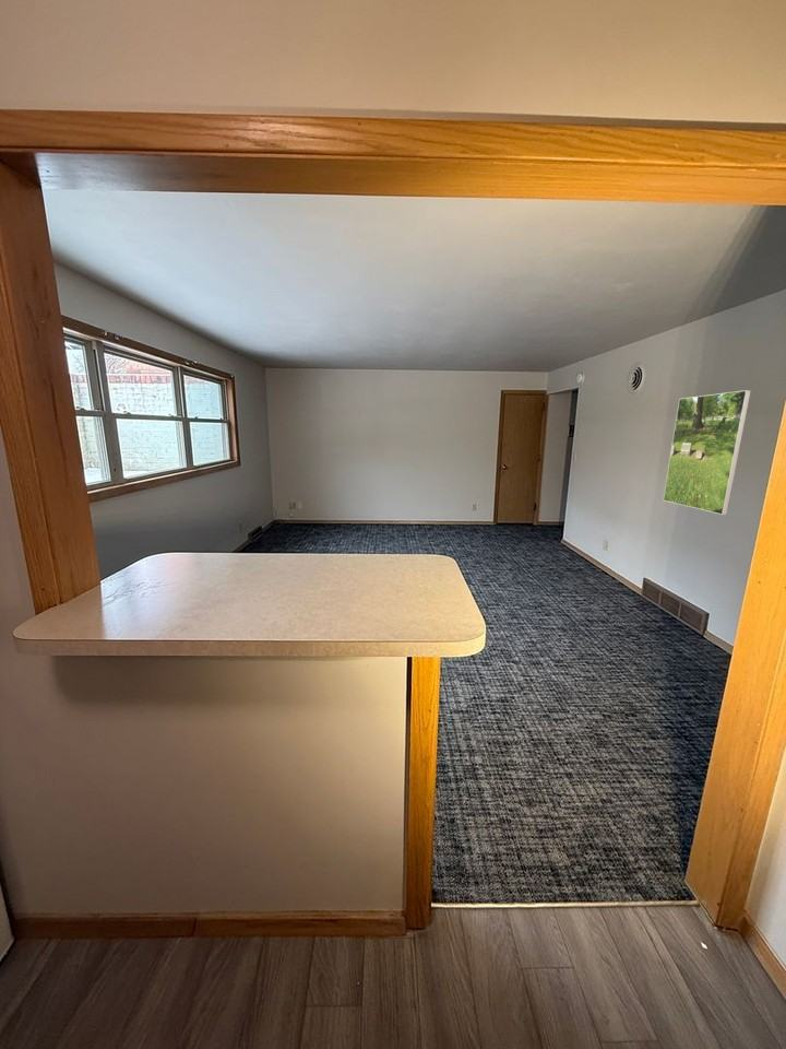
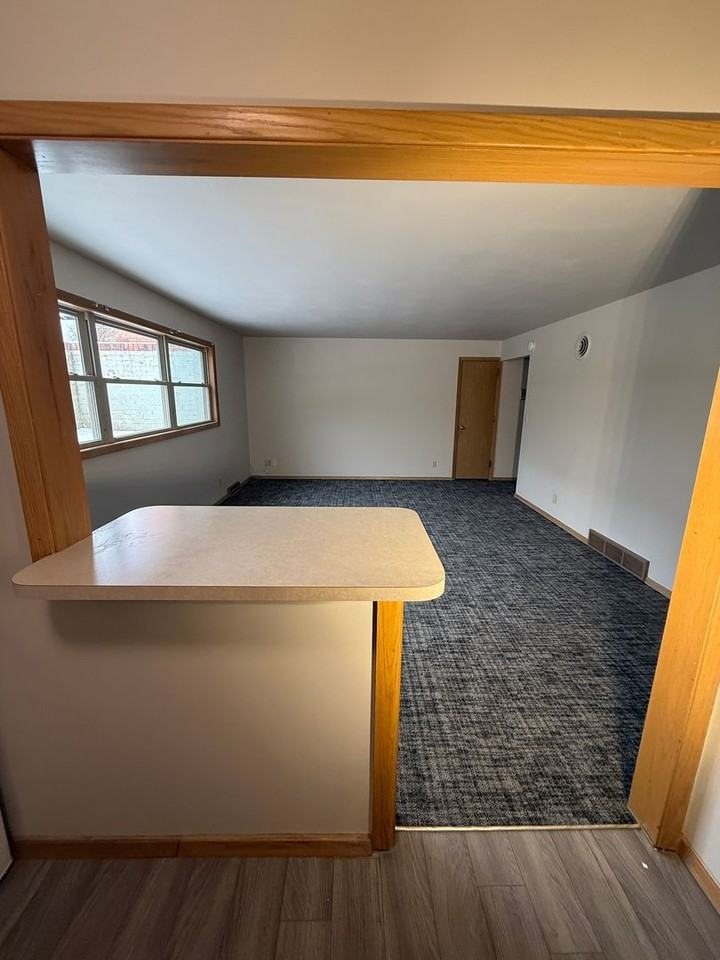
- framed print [663,389,752,516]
